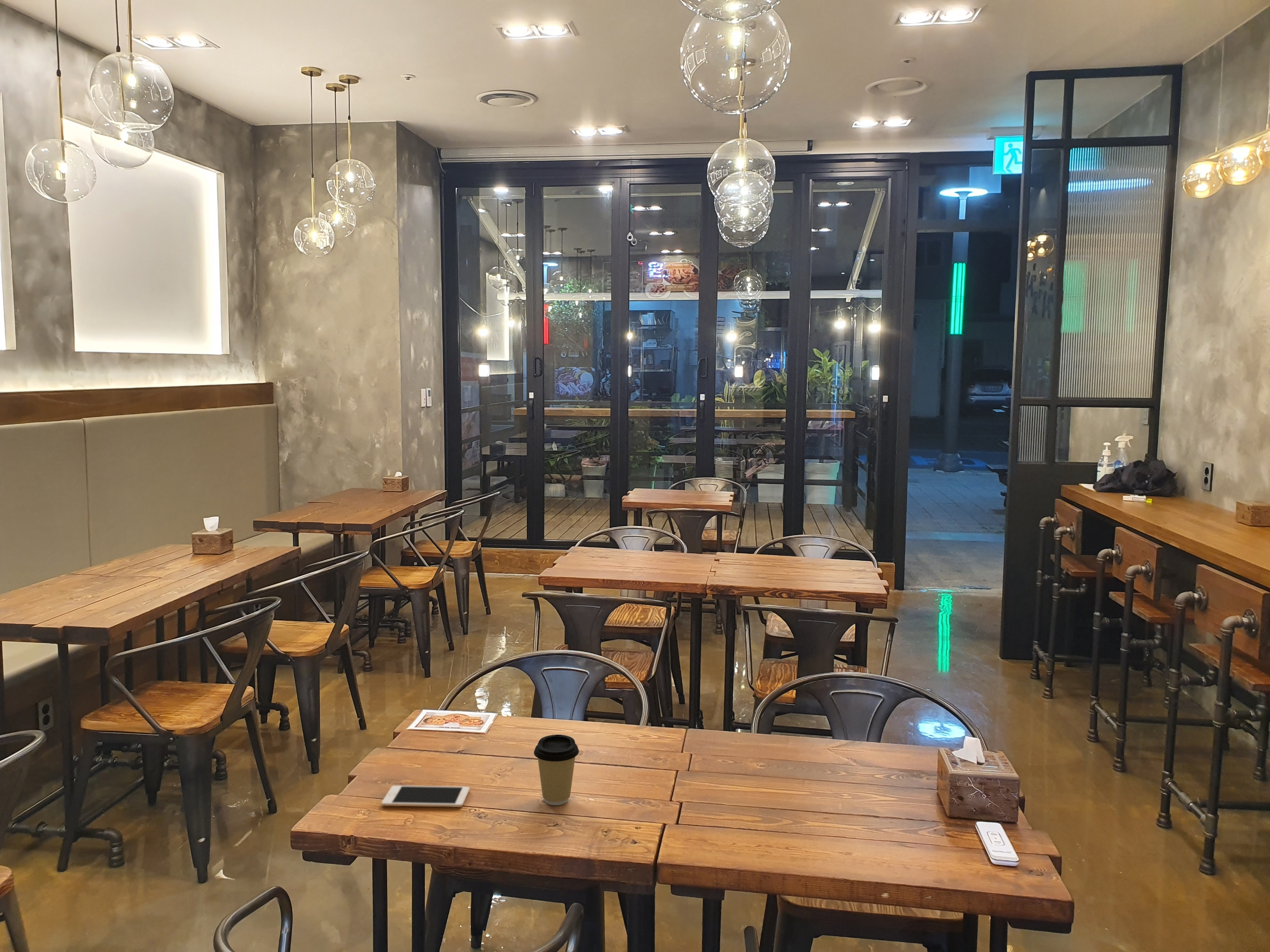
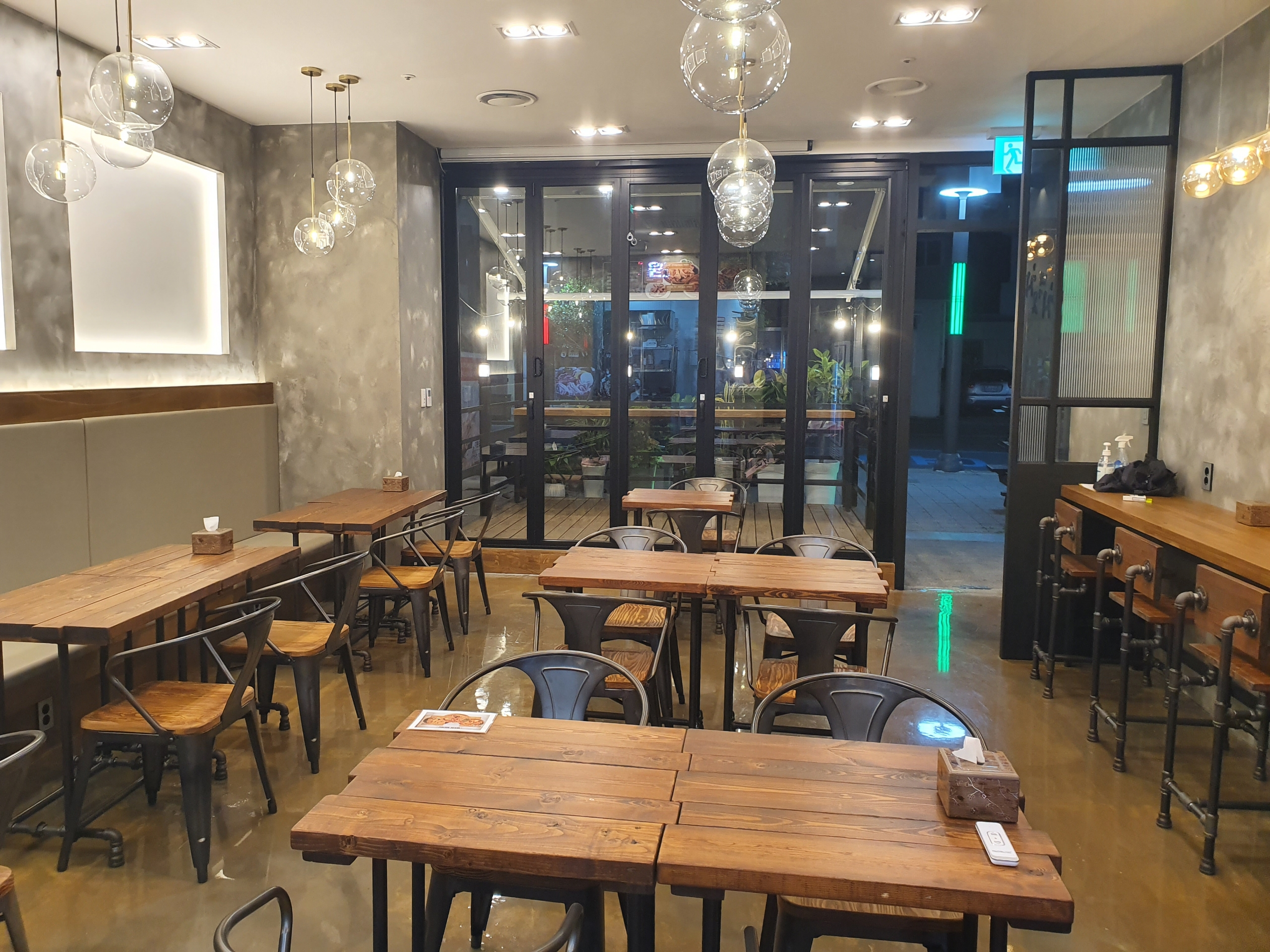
- coffee cup [533,734,579,806]
- cell phone [381,785,470,808]
